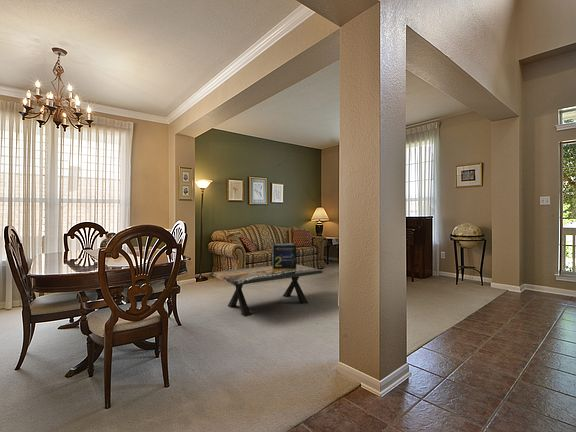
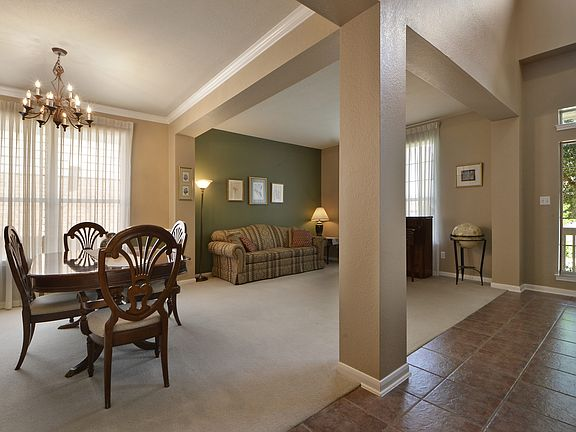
- coffee table [211,264,323,317]
- decorative box [271,242,297,269]
